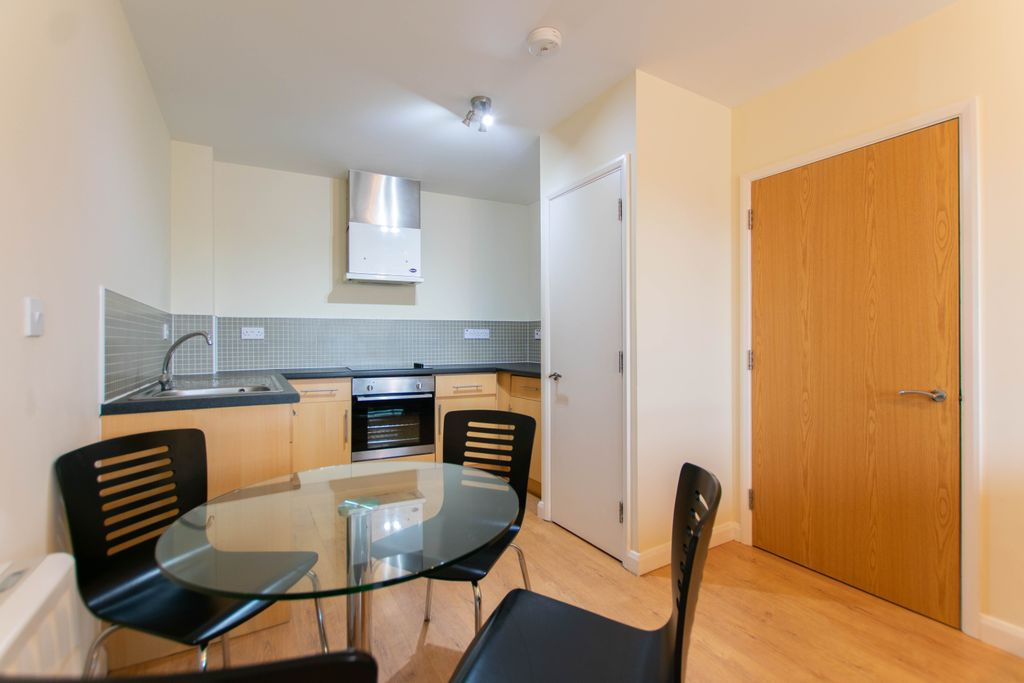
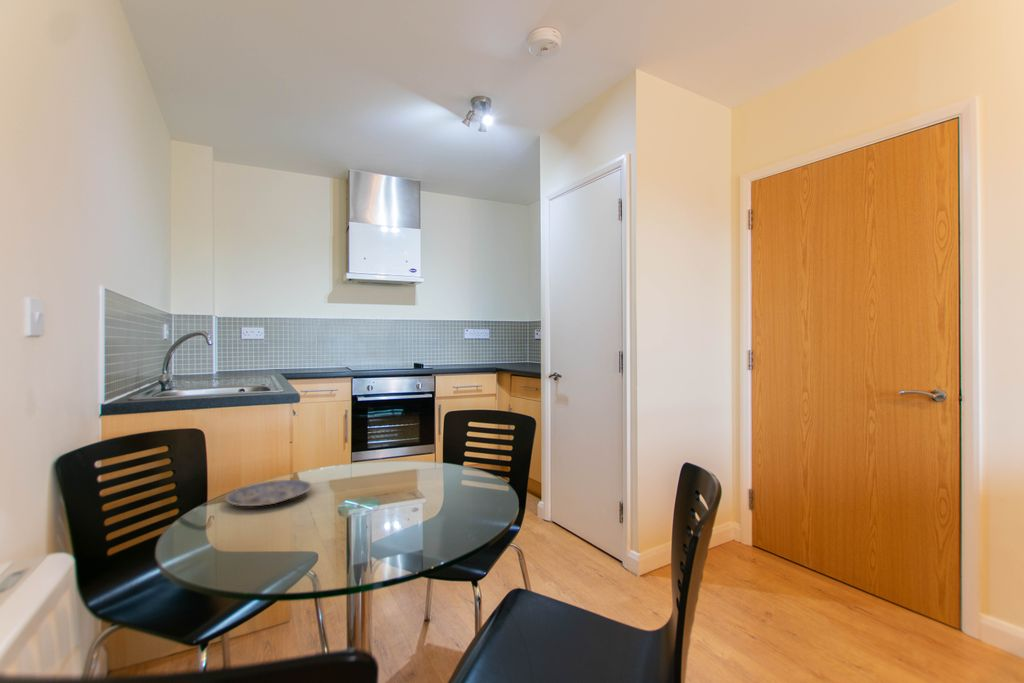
+ plate [225,479,313,507]
